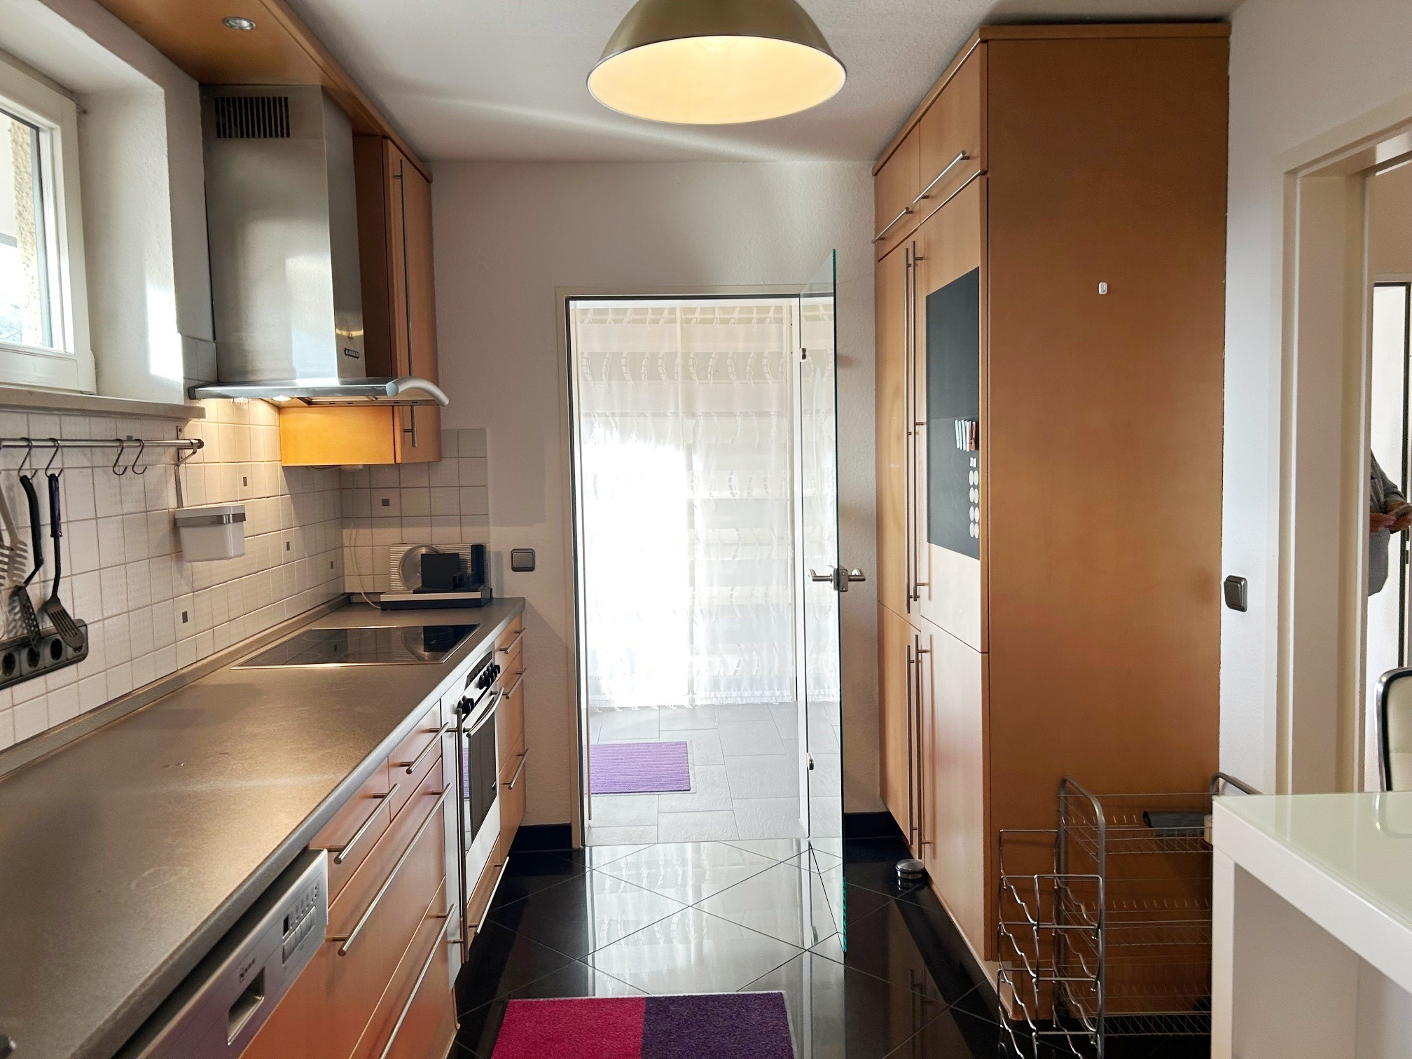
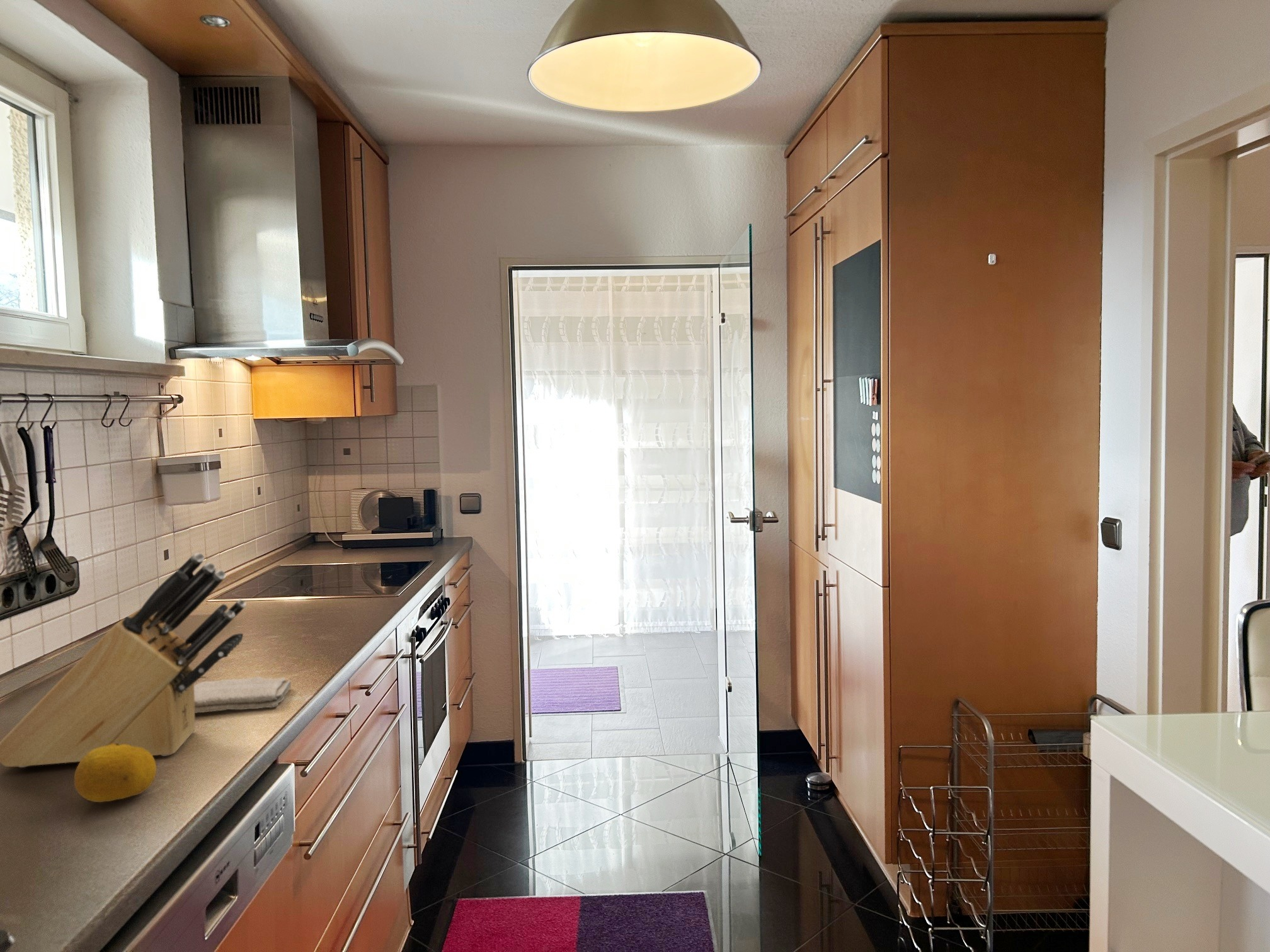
+ fruit [74,744,157,803]
+ washcloth [194,676,292,714]
+ knife block [0,552,247,768]
